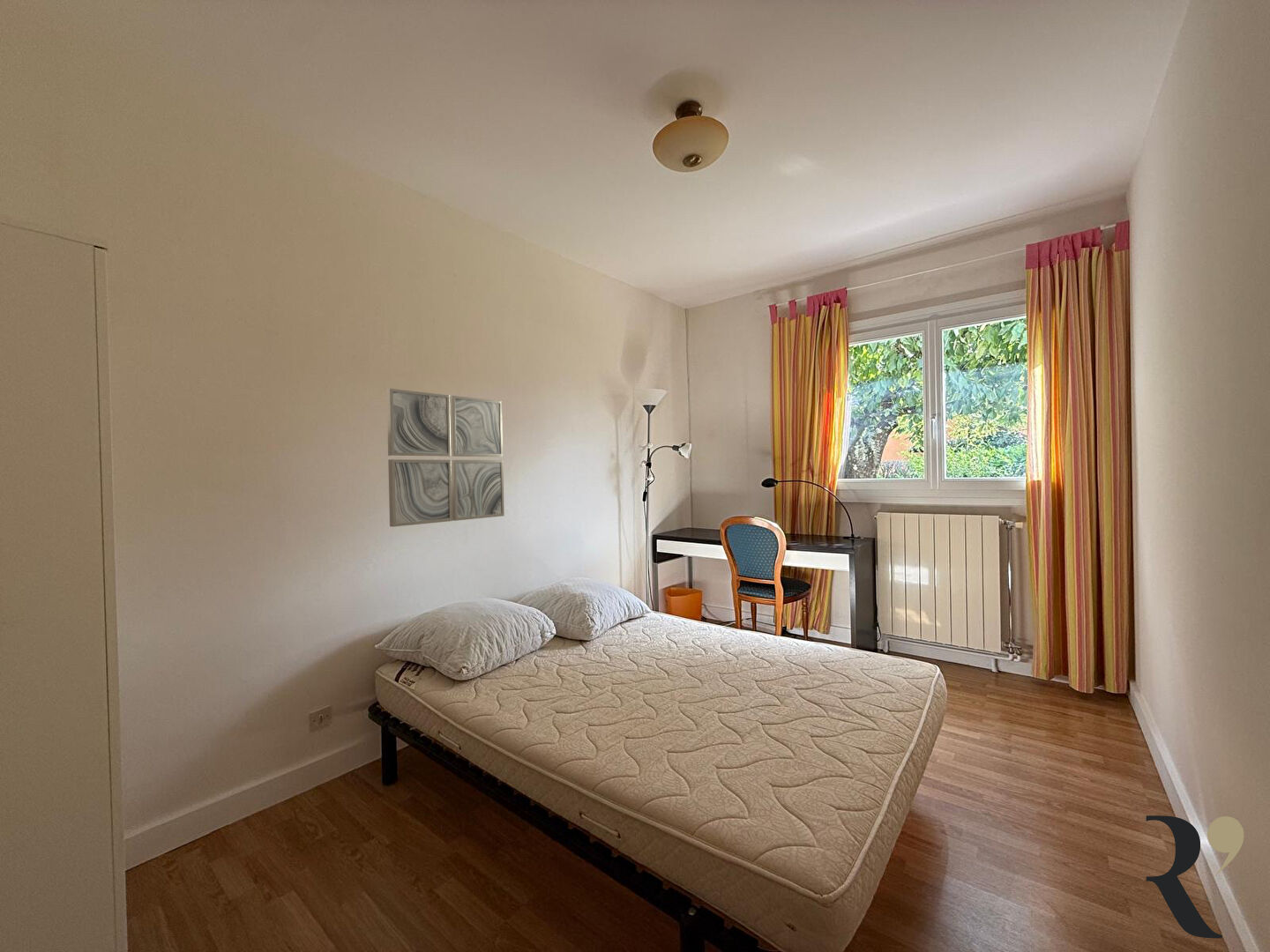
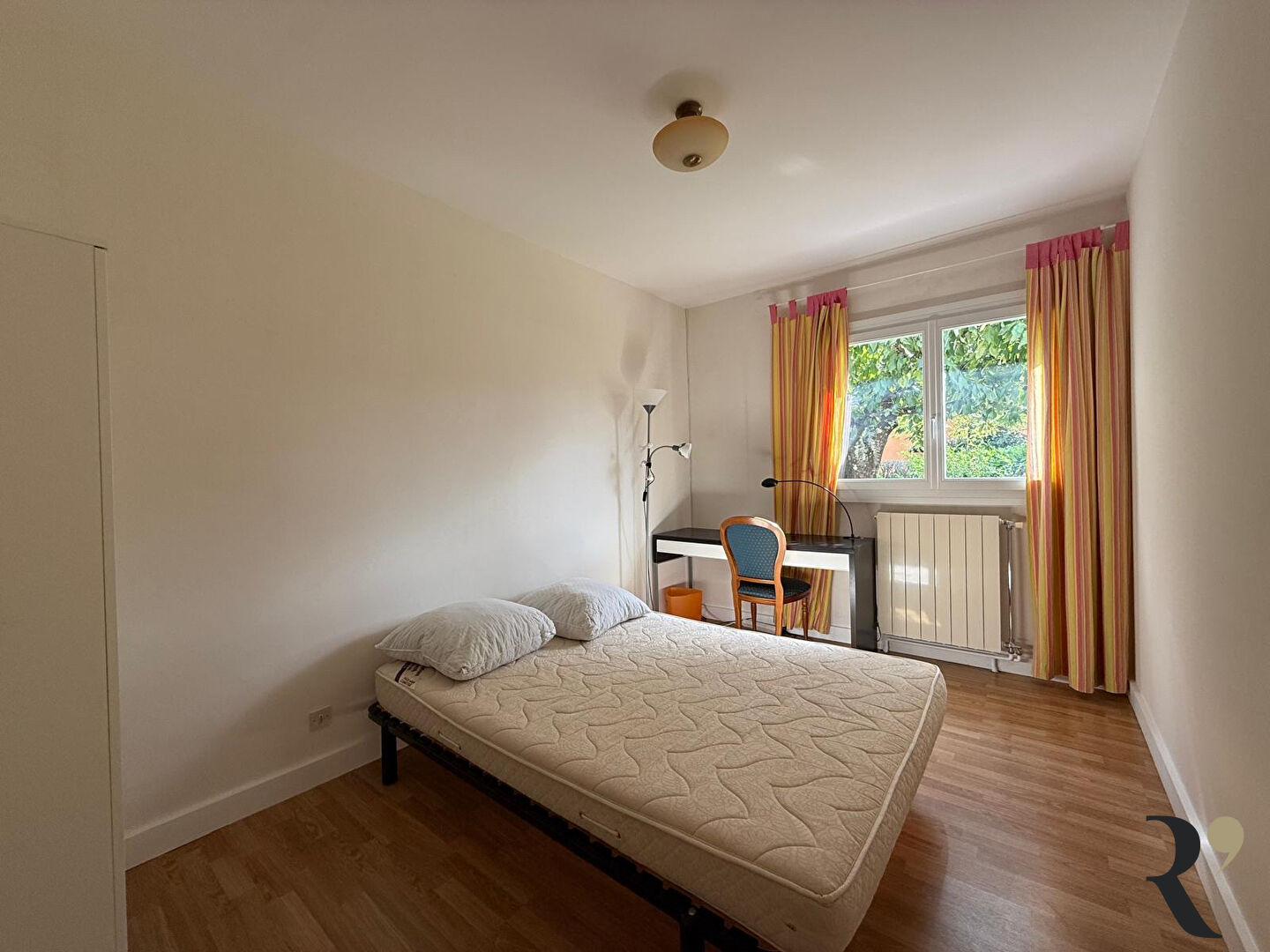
- wall art [385,387,505,528]
